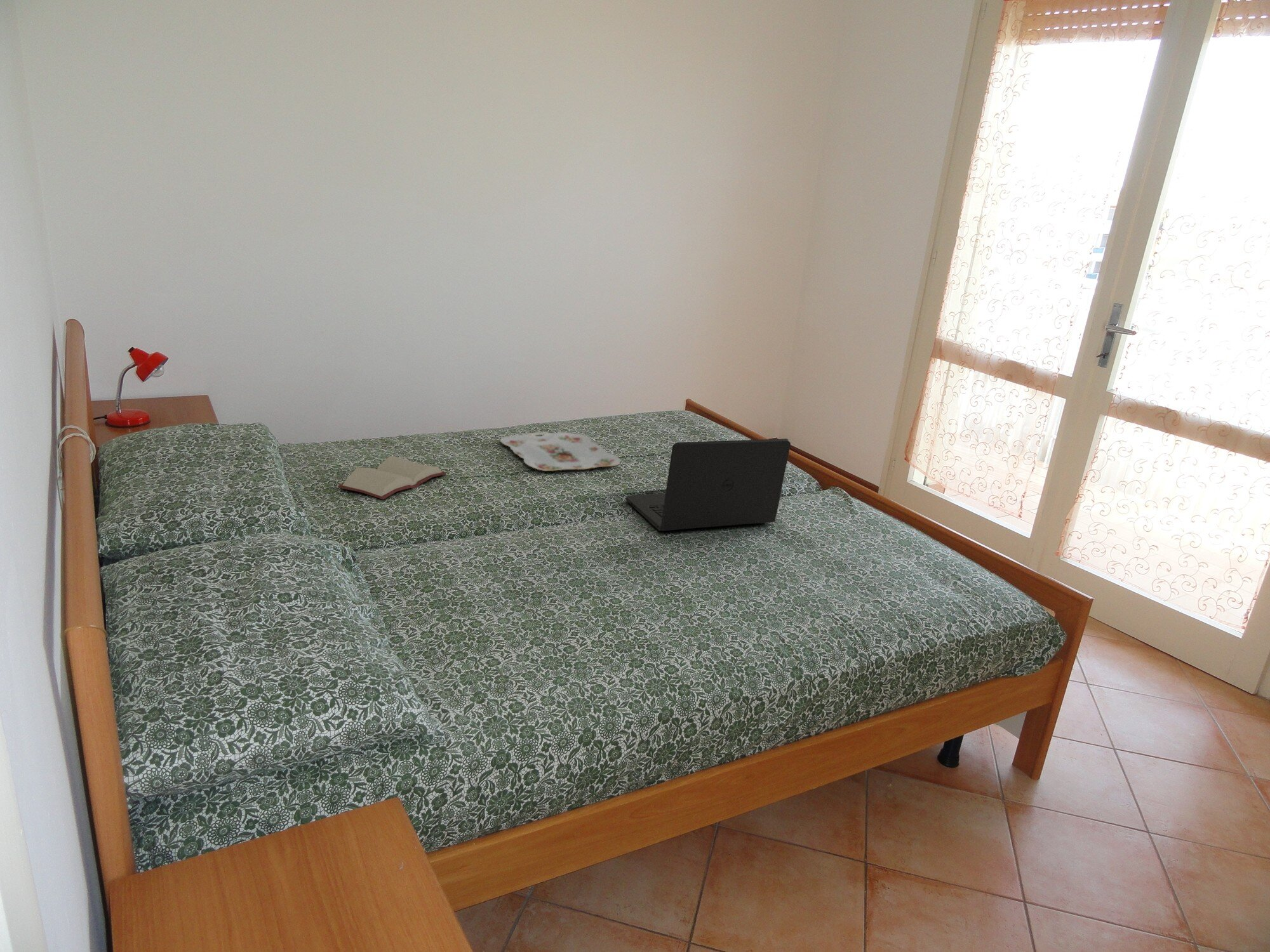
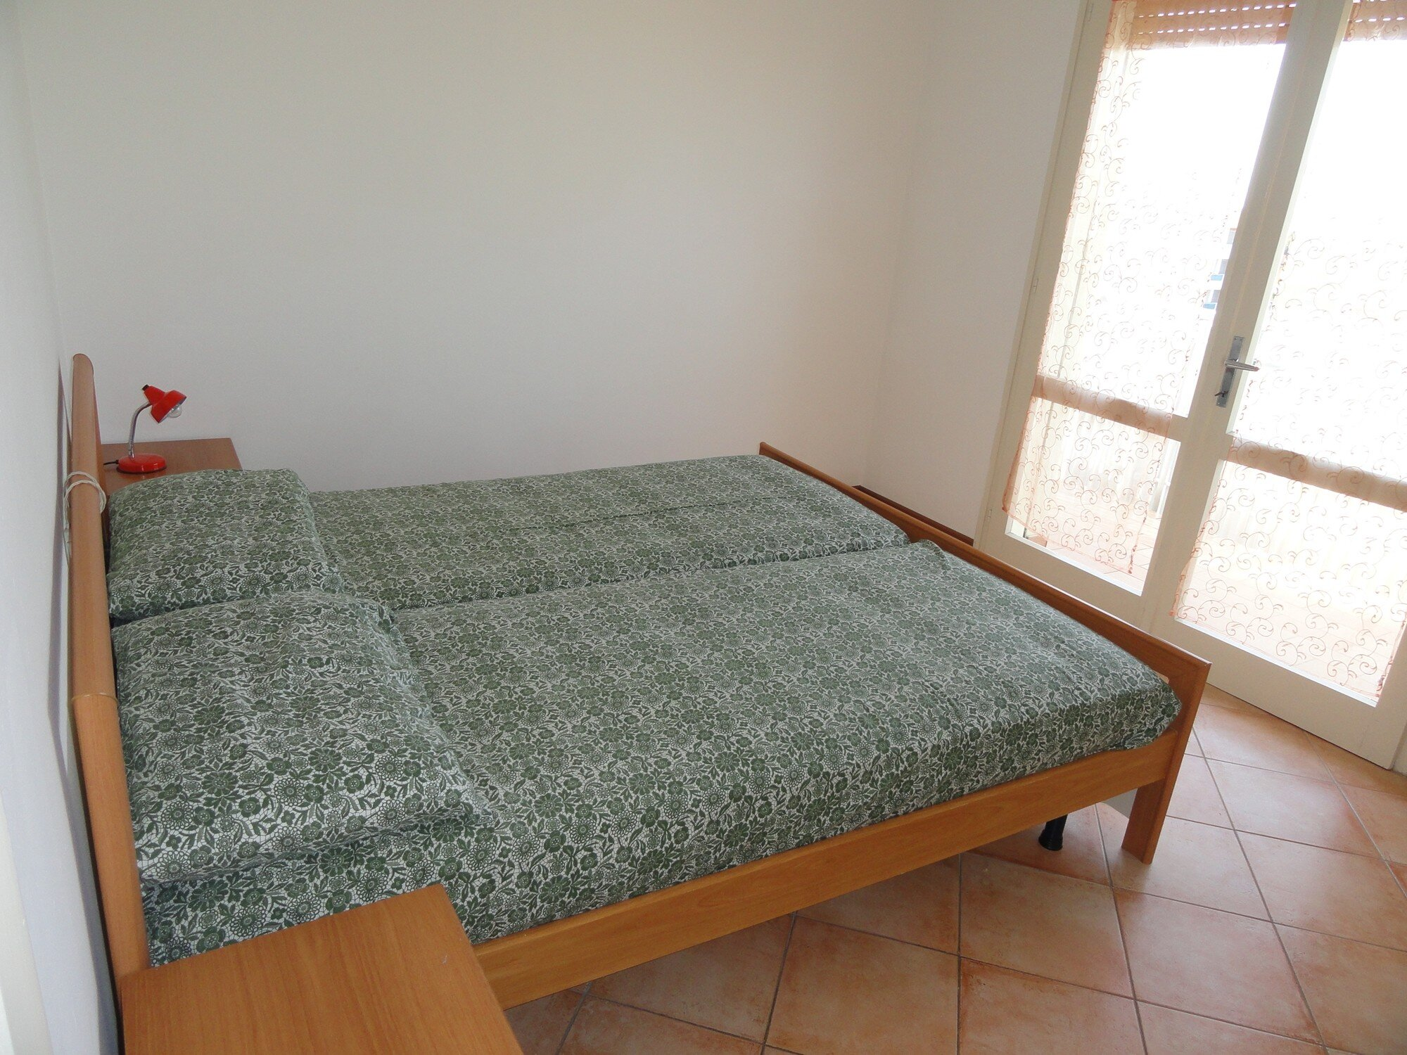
- serving tray [500,432,621,472]
- hardback book [338,455,446,500]
- laptop [625,438,791,531]
